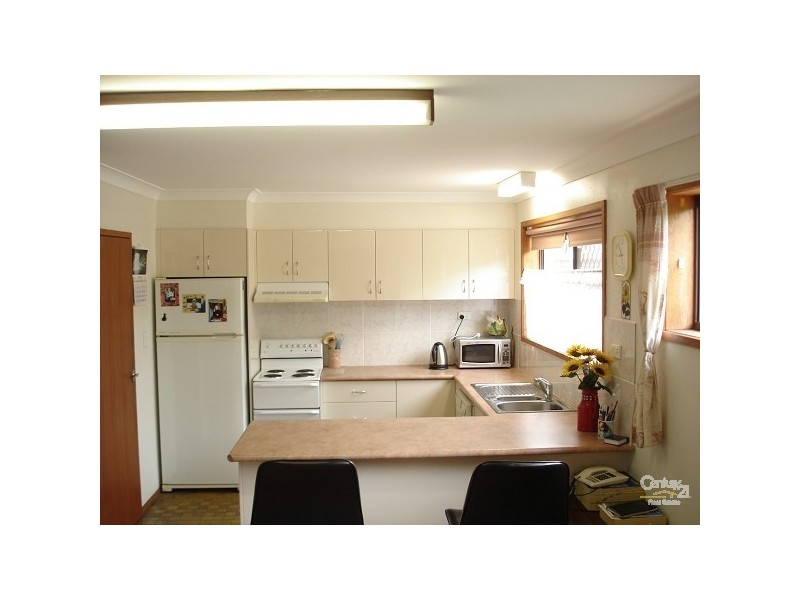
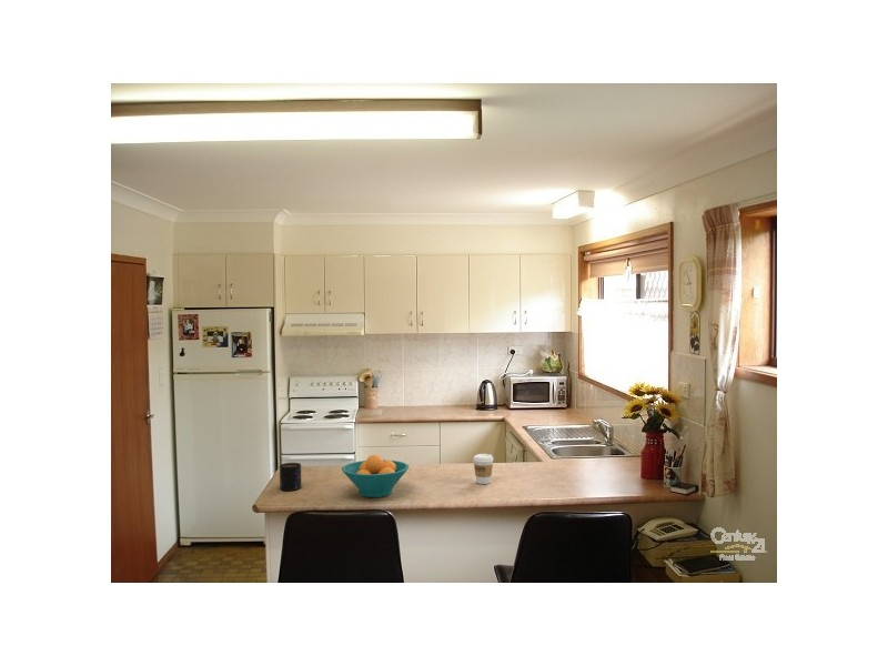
+ fruit bowl [341,454,410,498]
+ coffee cup [472,453,494,485]
+ mug [279,462,302,492]
